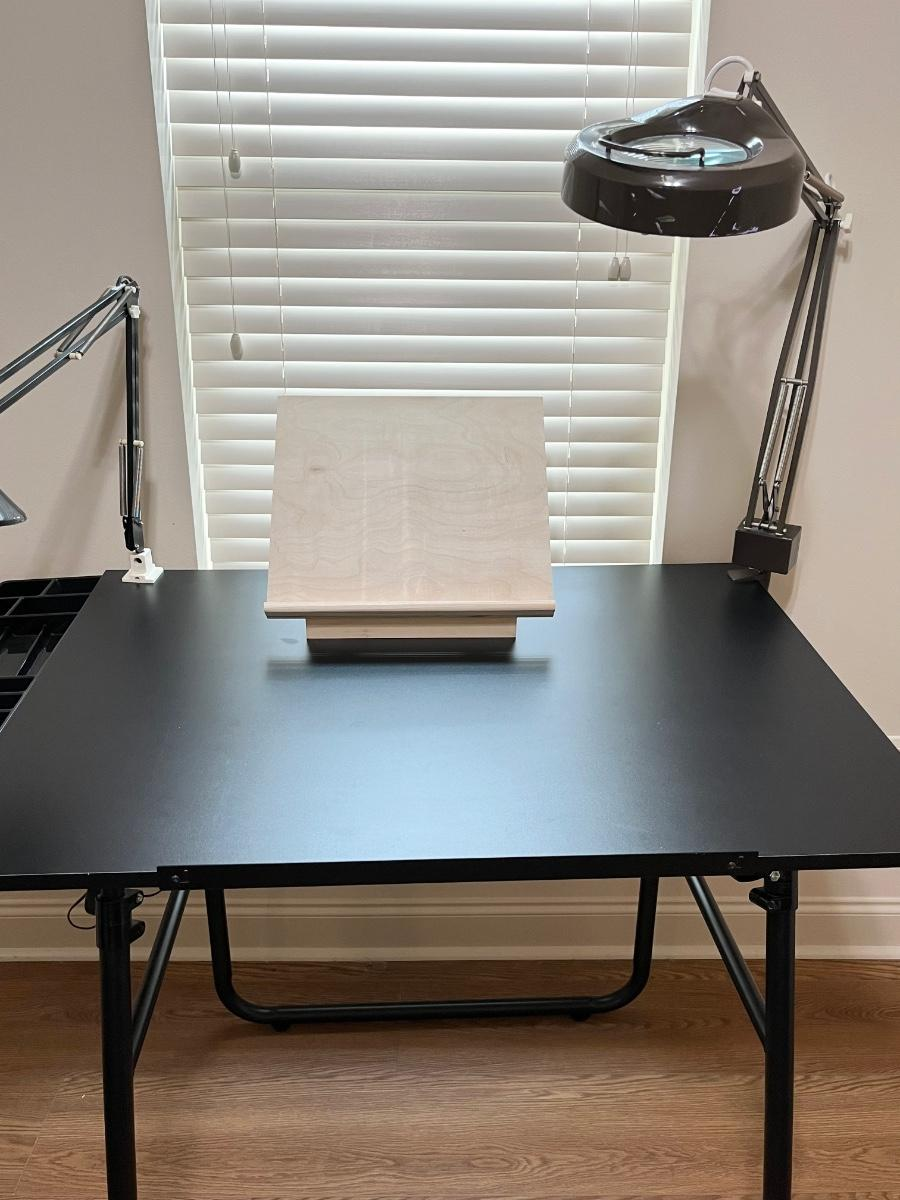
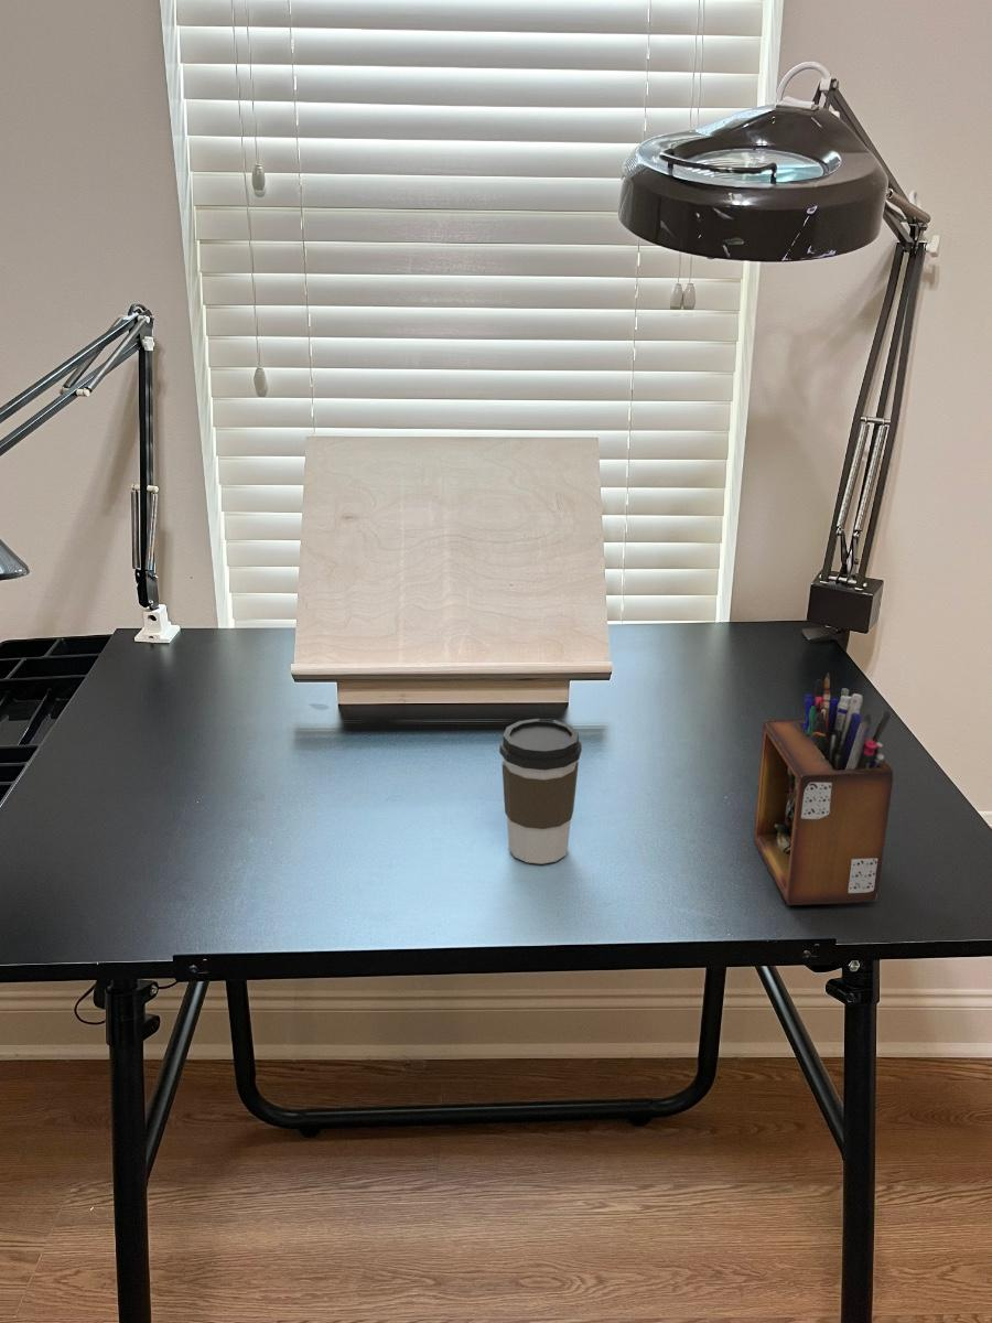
+ desk organizer [753,673,894,906]
+ coffee cup [498,718,583,865]
